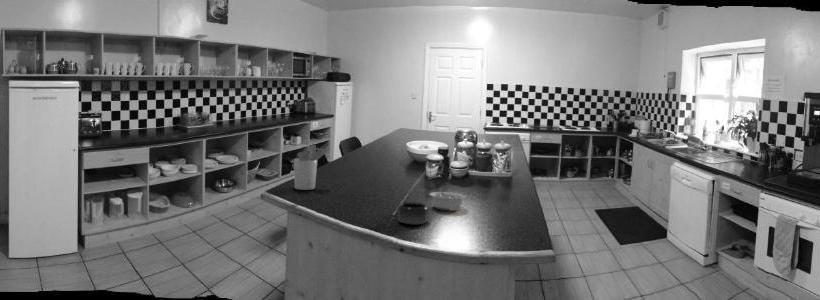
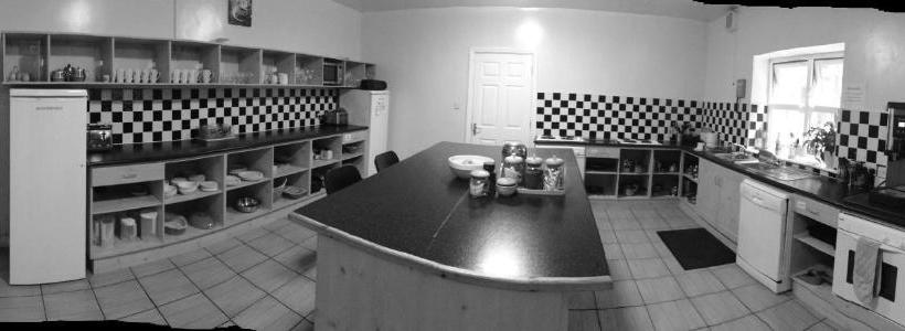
- utensil holder [293,144,331,191]
- legume [428,187,467,212]
- mug [397,202,429,225]
